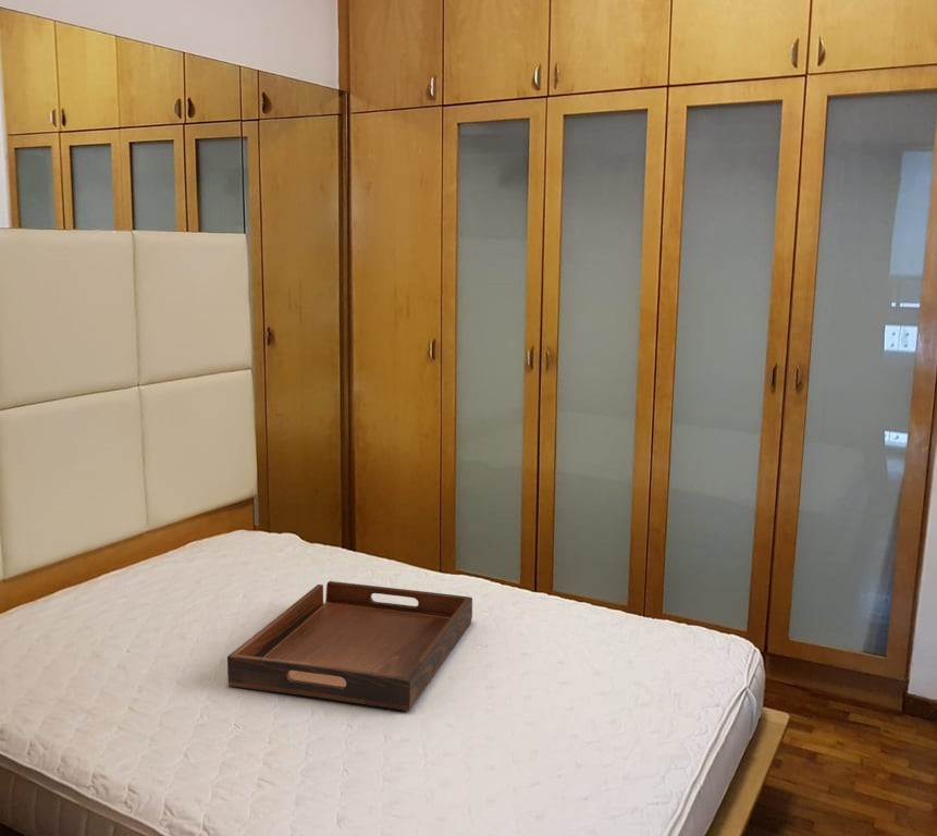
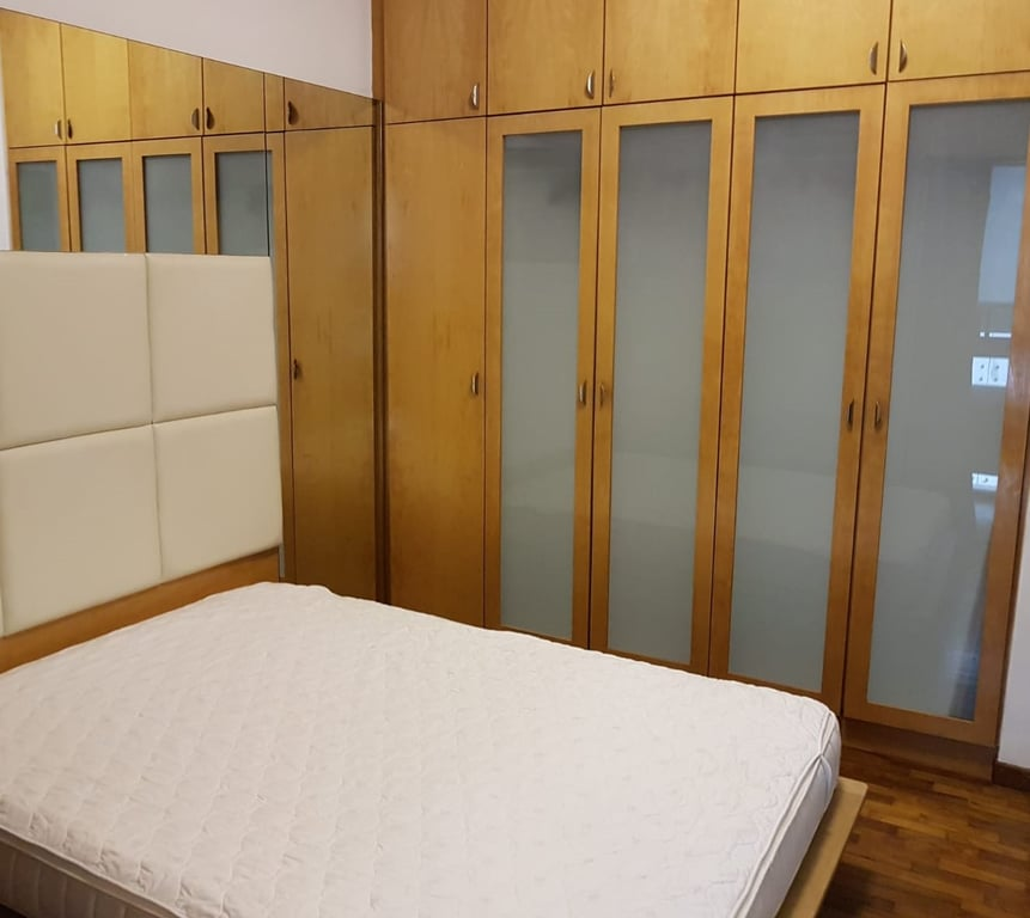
- serving tray [226,580,473,712]
